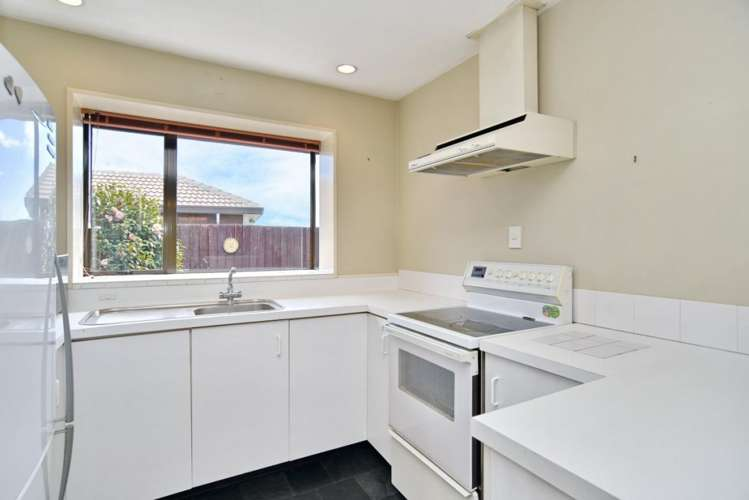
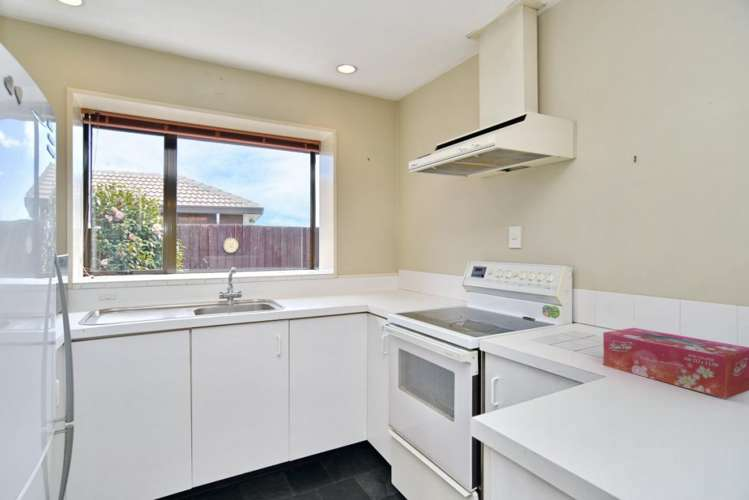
+ tissue box [602,327,749,400]
